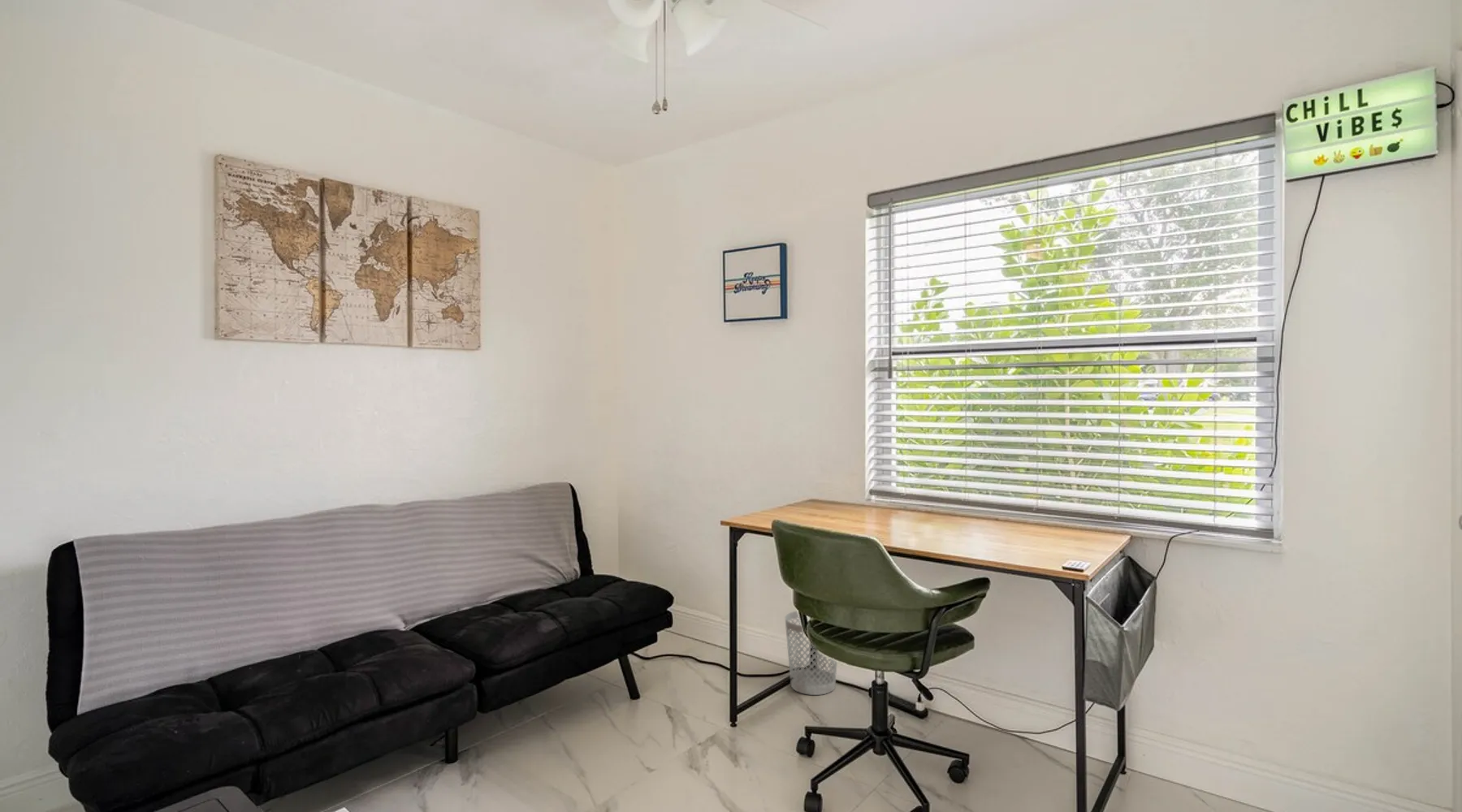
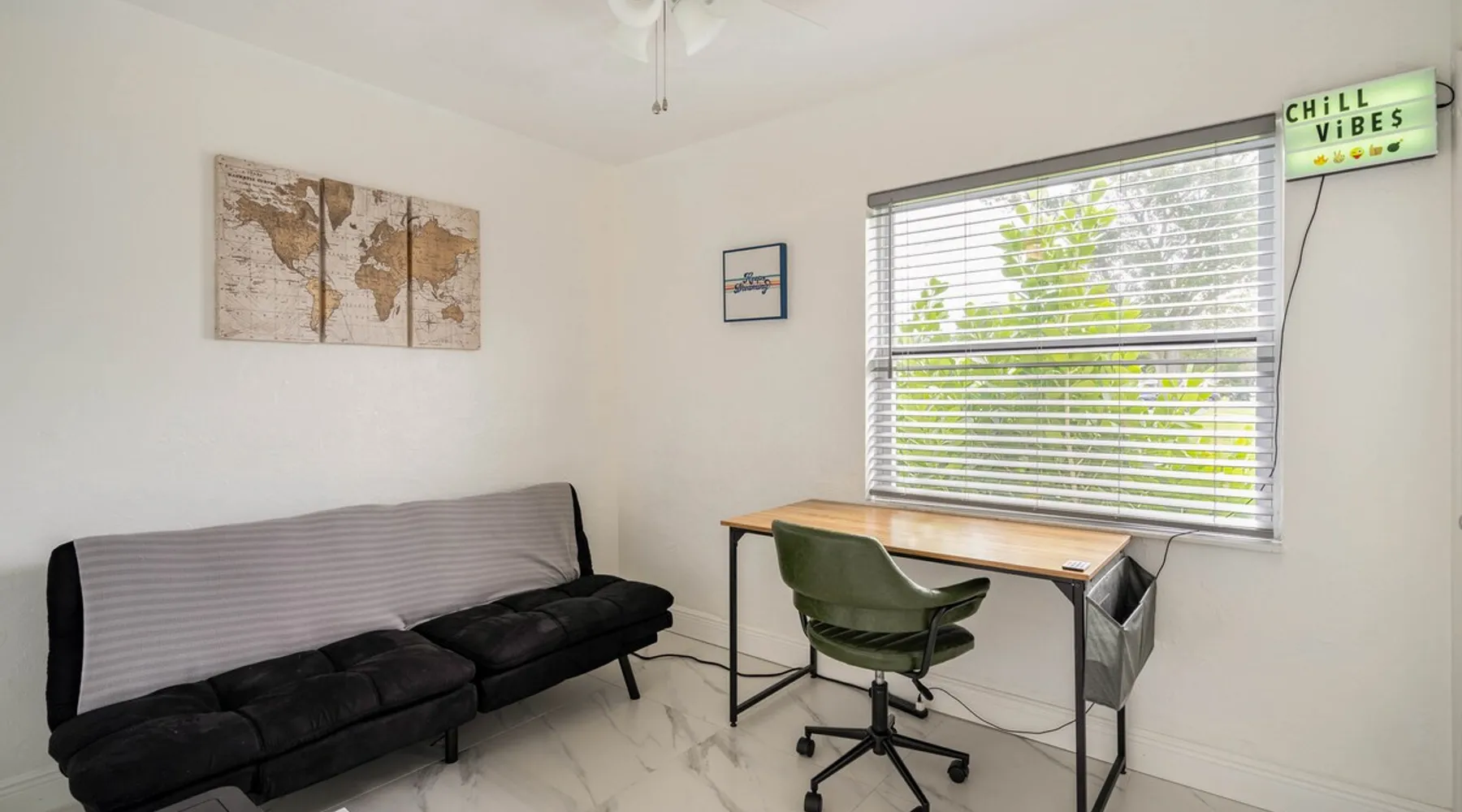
- wastebasket [785,611,837,696]
